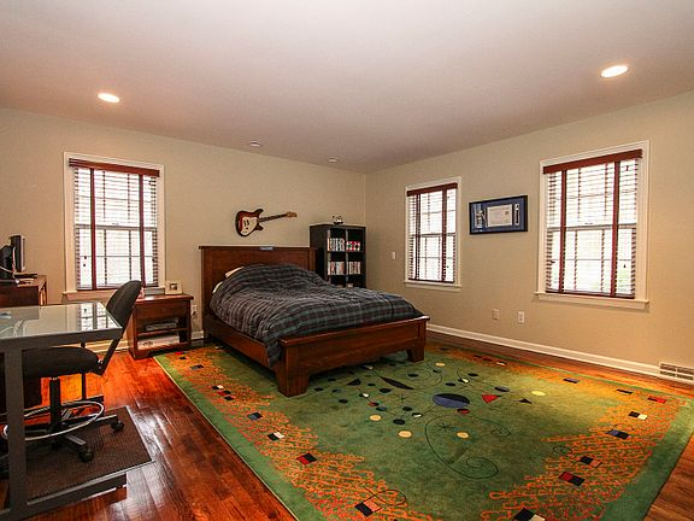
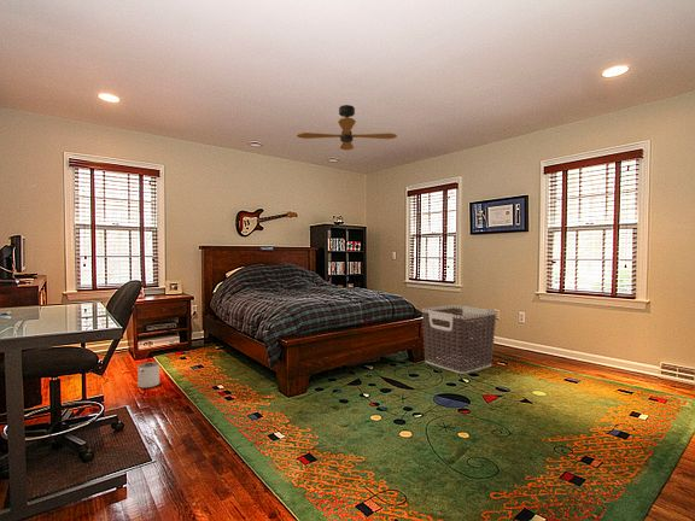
+ ceiling fan [294,104,398,151]
+ clothes hamper [421,304,497,375]
+ humidifier [136,361,160,390]
